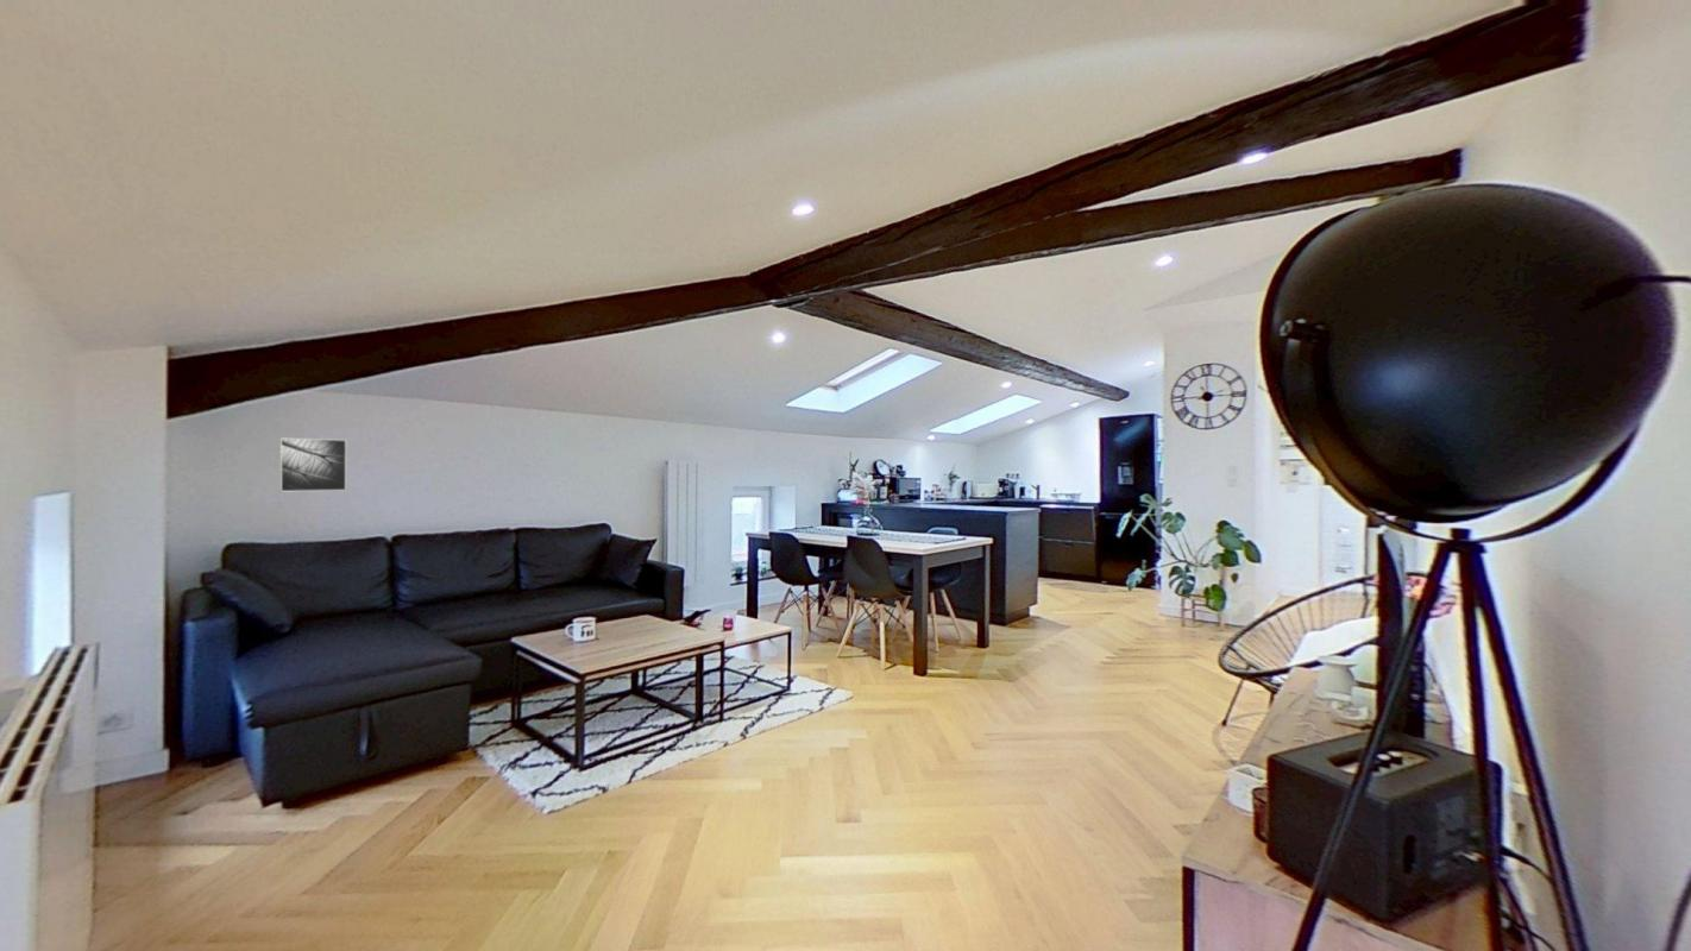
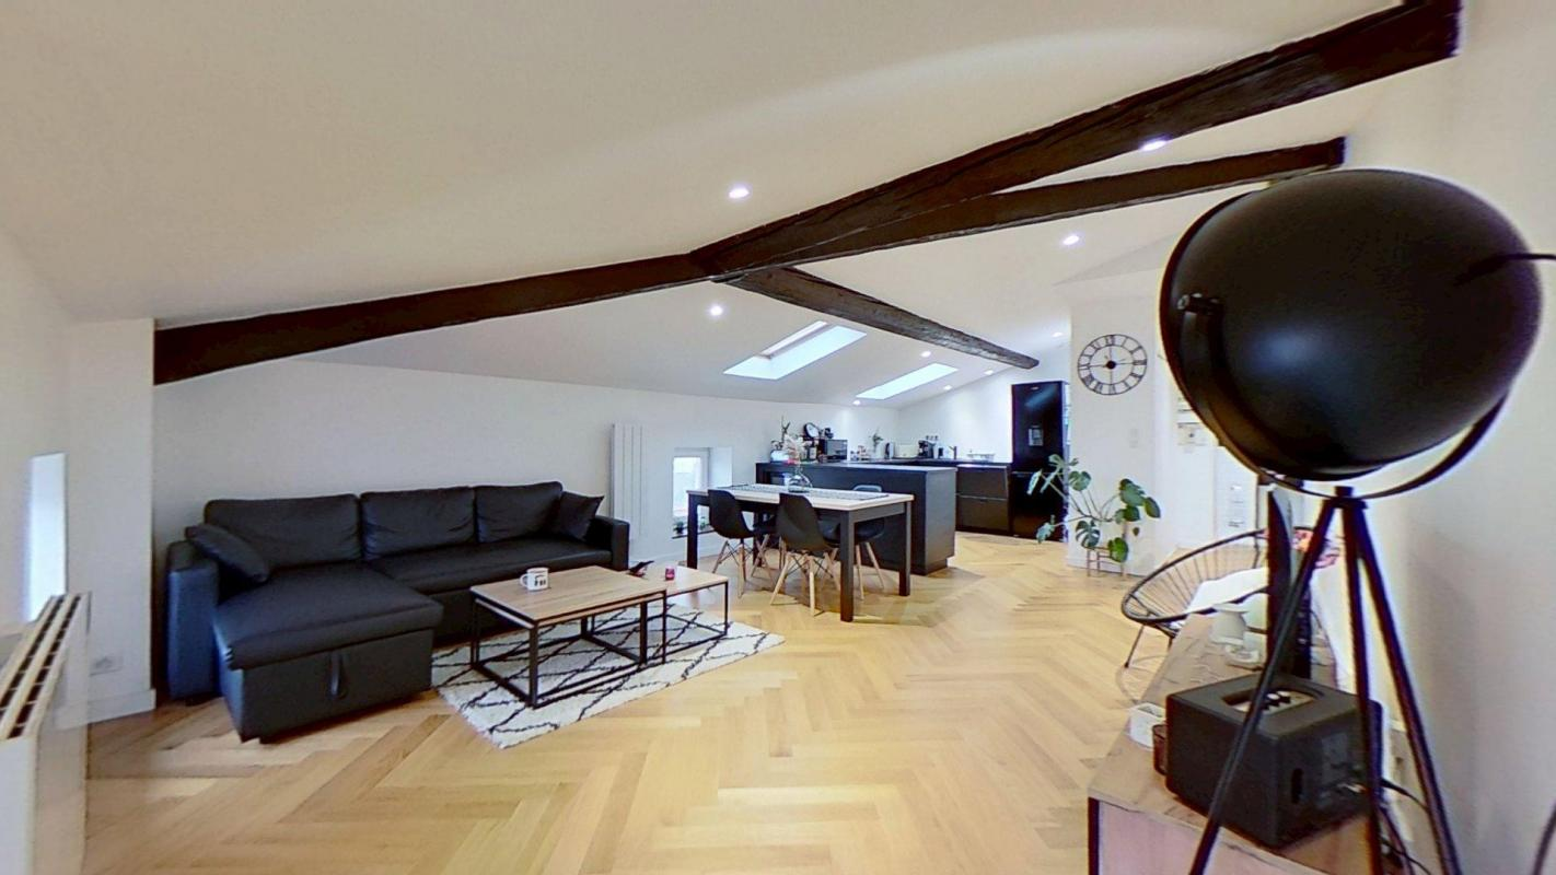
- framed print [278,436,347,492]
